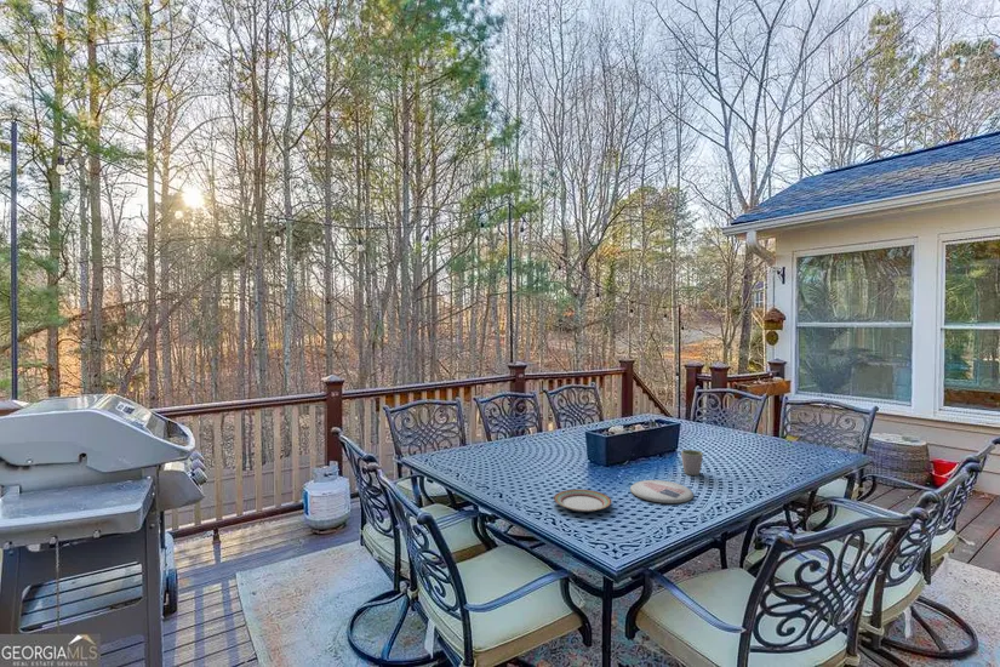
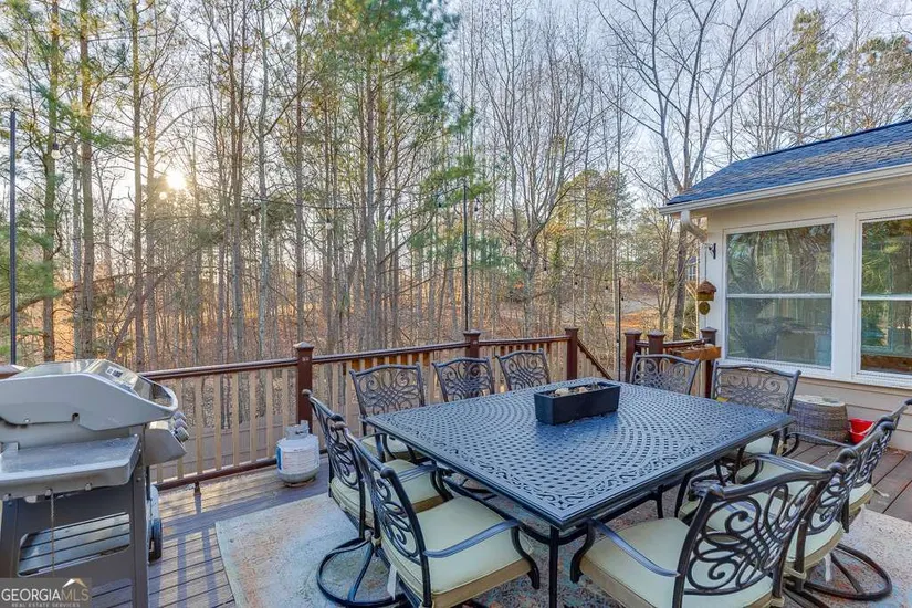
- plate [629,479,695,504]
- mug [680,449,704,477]
- plate [553,488,613,513]
